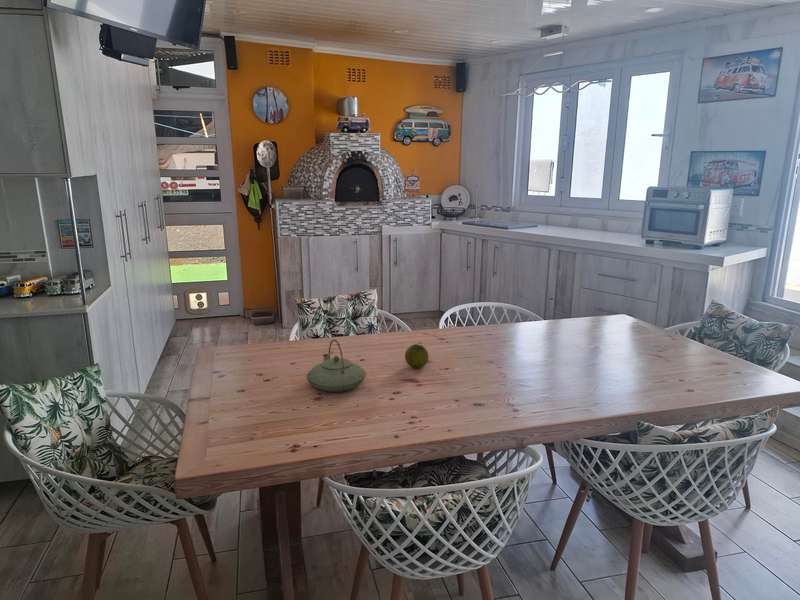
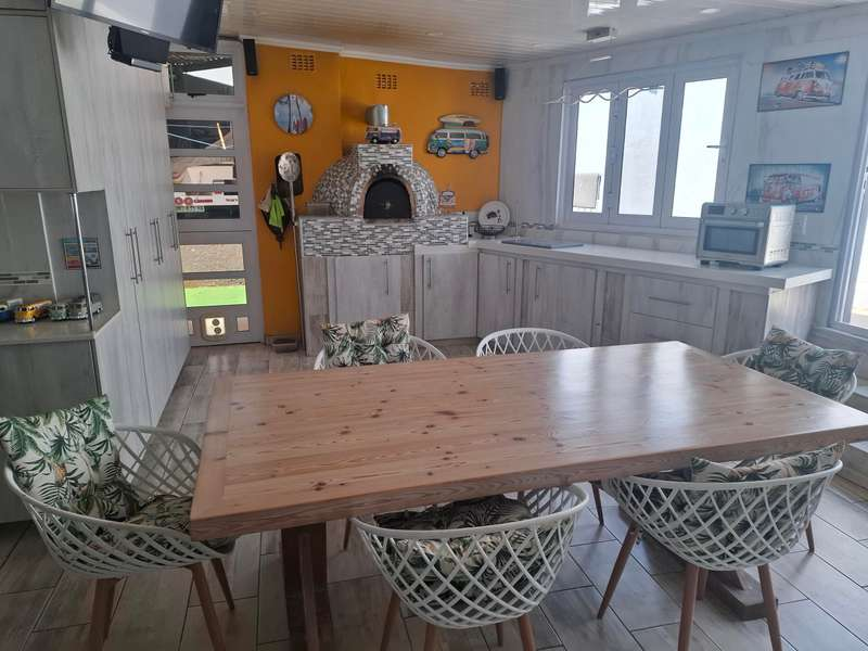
- teapot [305,338,367,393]
- fruit [404,343,430,369]
